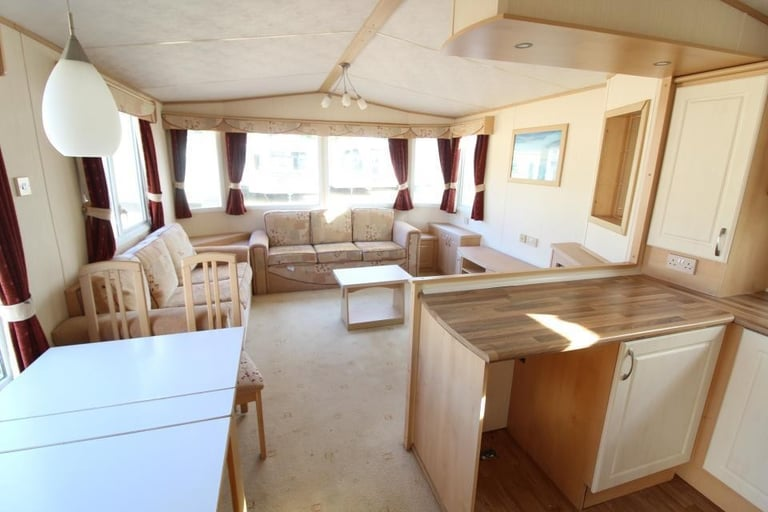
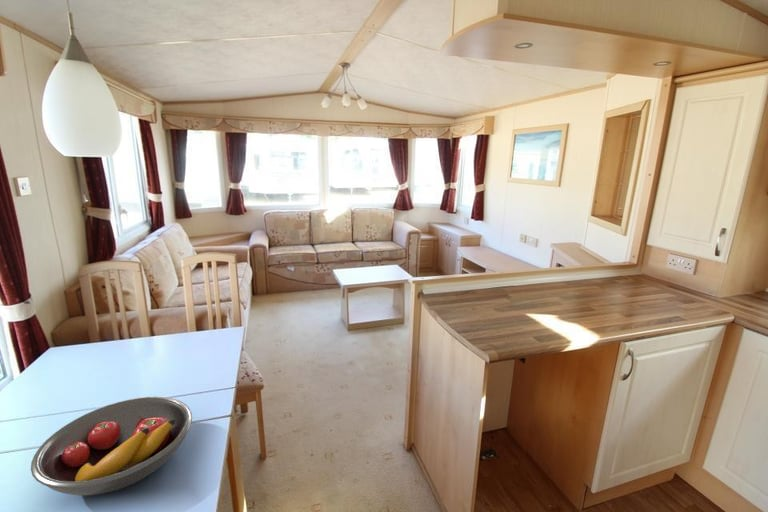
+ fruit bowl [30,396,193,496]
